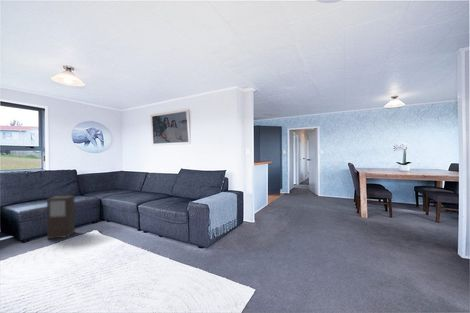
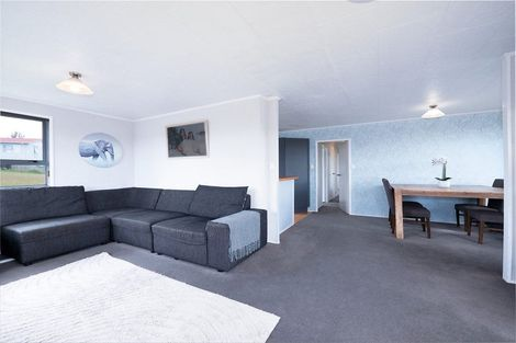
- cabinet [46,194,76,240]
